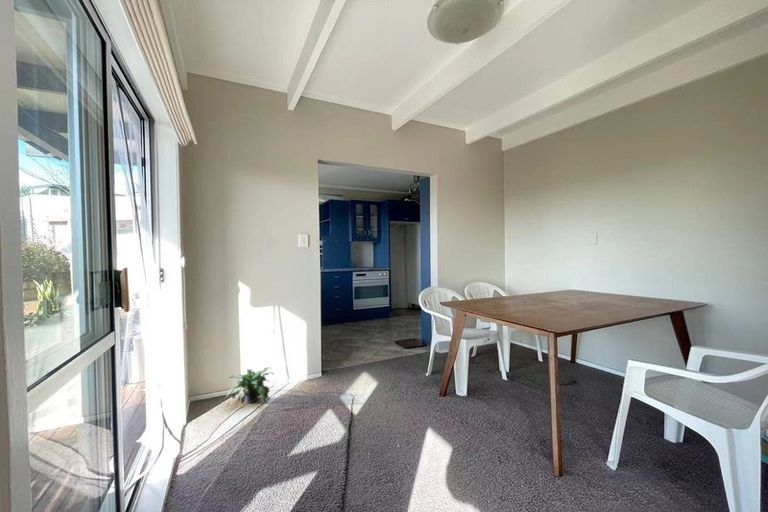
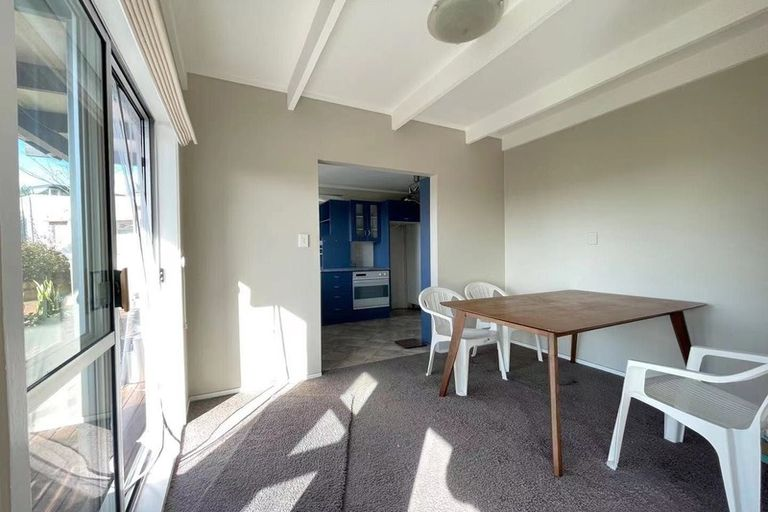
- potted plant [226,366,275,405]
